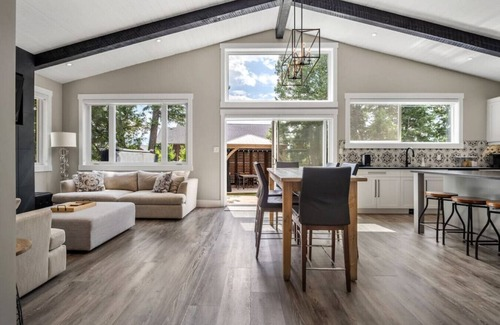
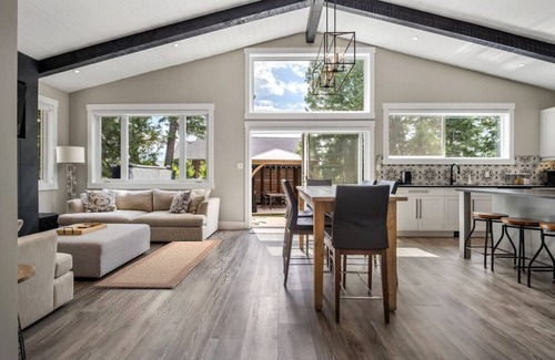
+ rug [92,239,223,289]
